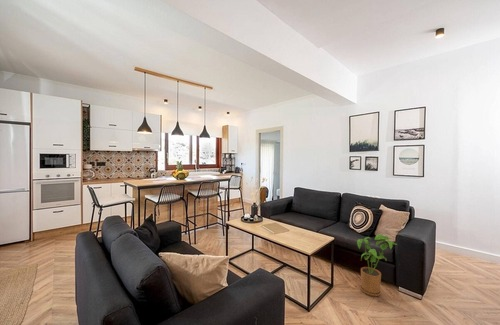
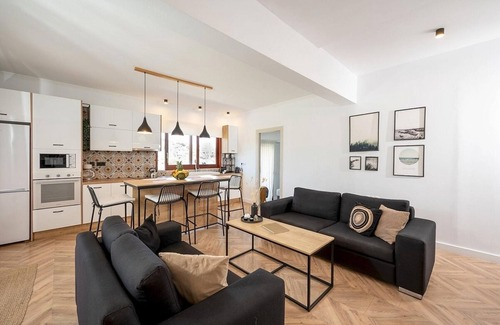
- house plant [356,233,398,297]
